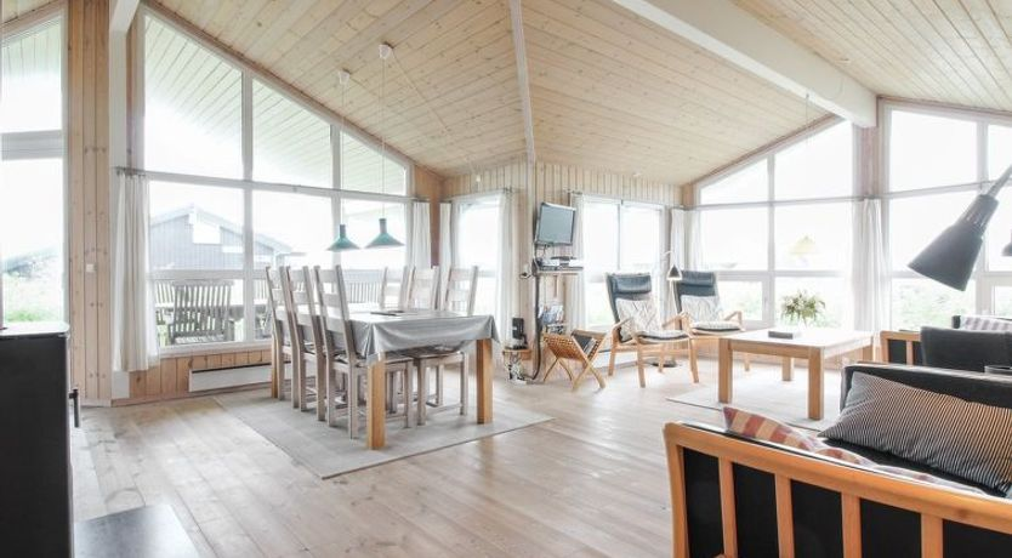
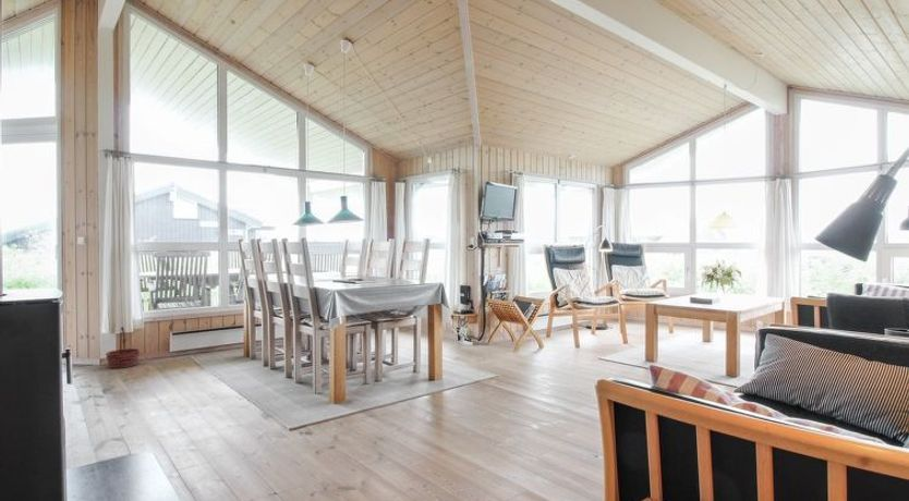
+ basket [105,326,142,369]
